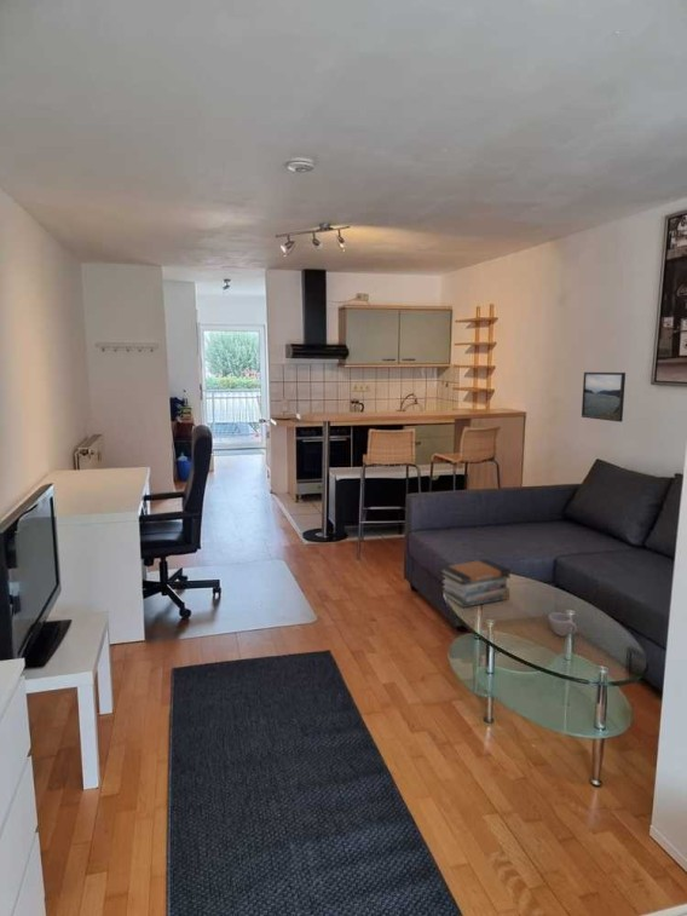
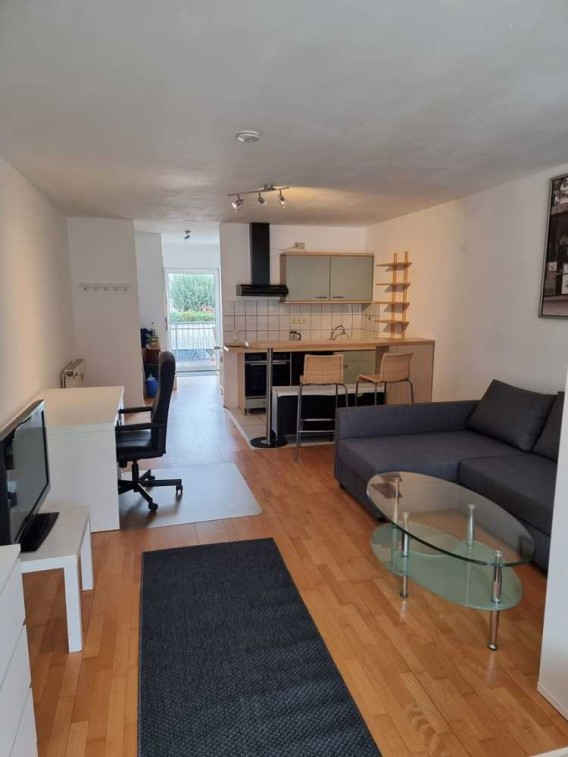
- cup [547,611,578,638]
- book stack [439,558,512,609]
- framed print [581,371,627,424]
